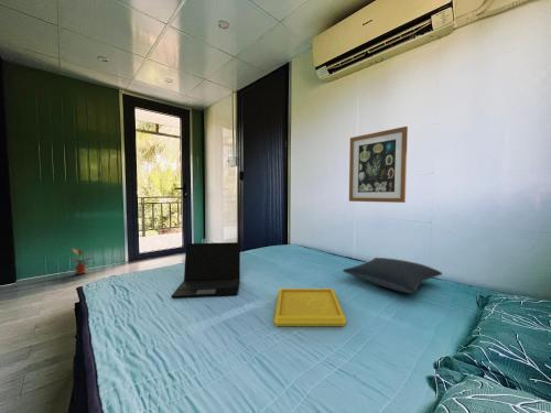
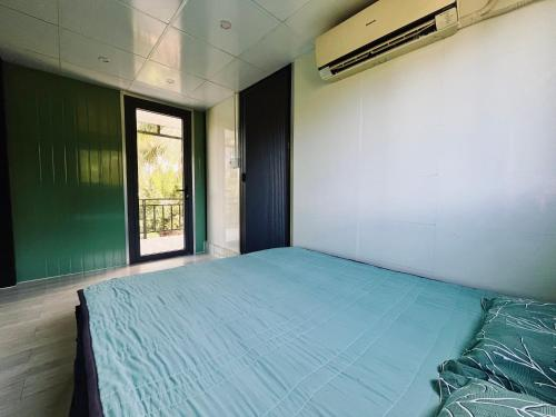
- pillow [342,257,443,294]
- serving tray [272,287,348,327]
- wall art [348,126,409,204]
- potted plant [66,247,95,275]
- laptop [170,241,241,300]
